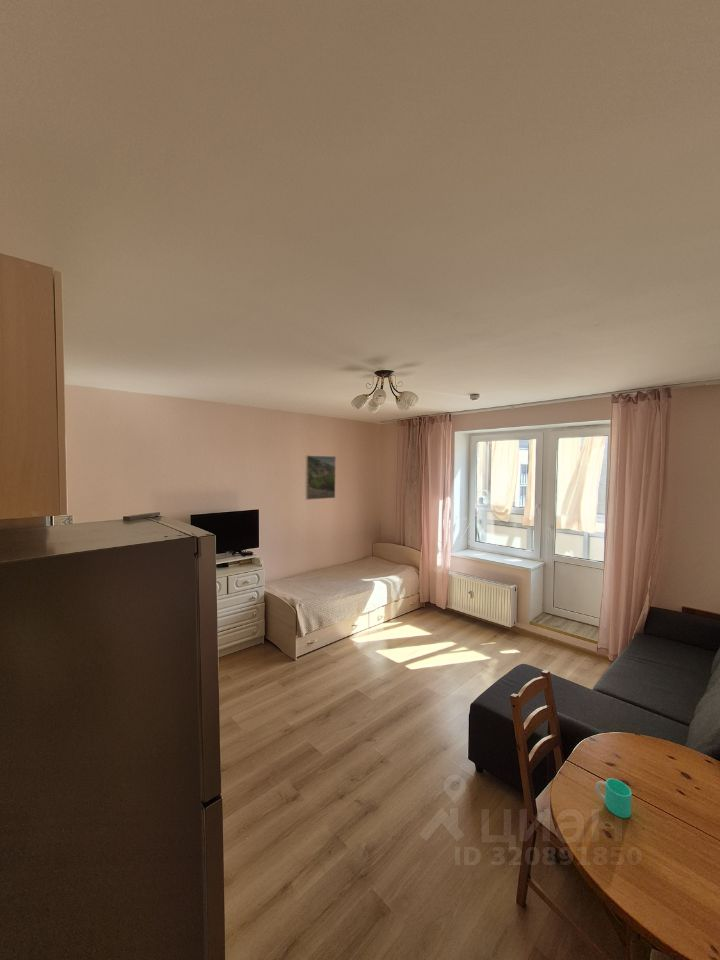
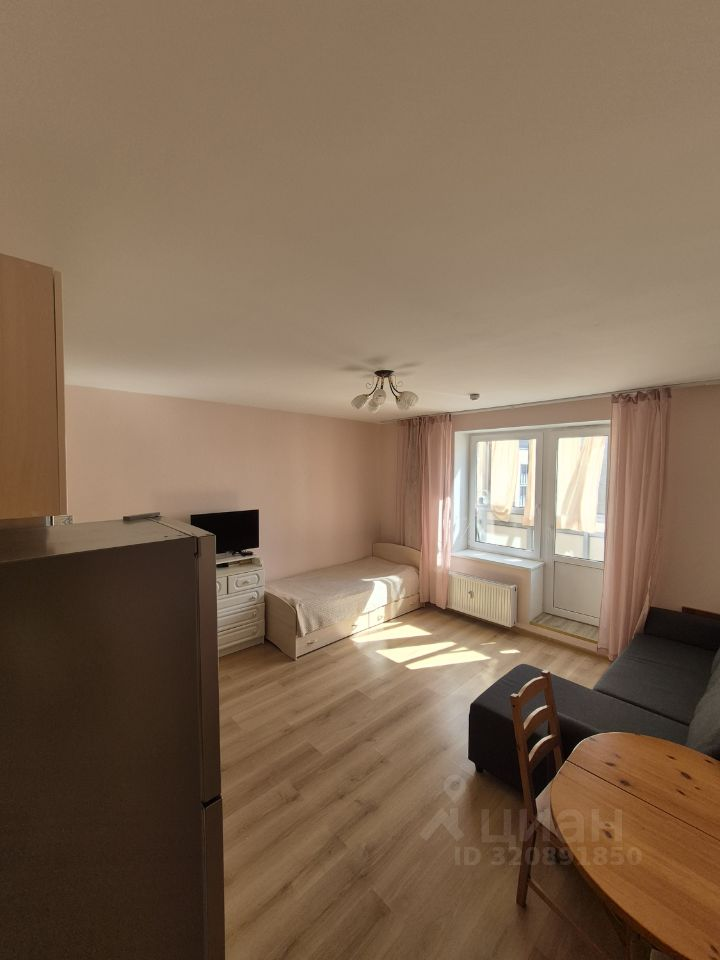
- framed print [305,455,337,501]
- cup [595,778,633,819]
